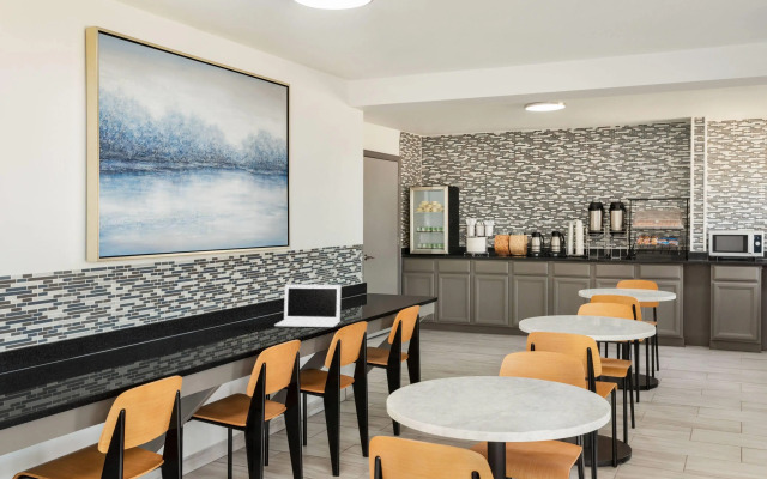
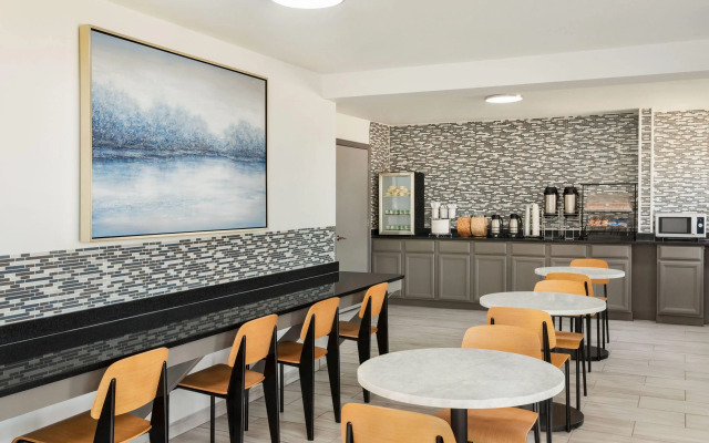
- laptop [273,284,342,328]
